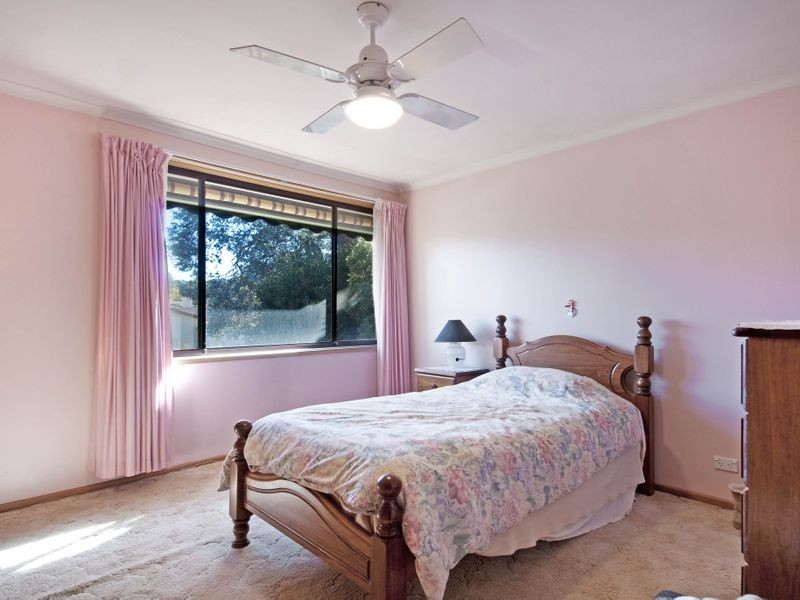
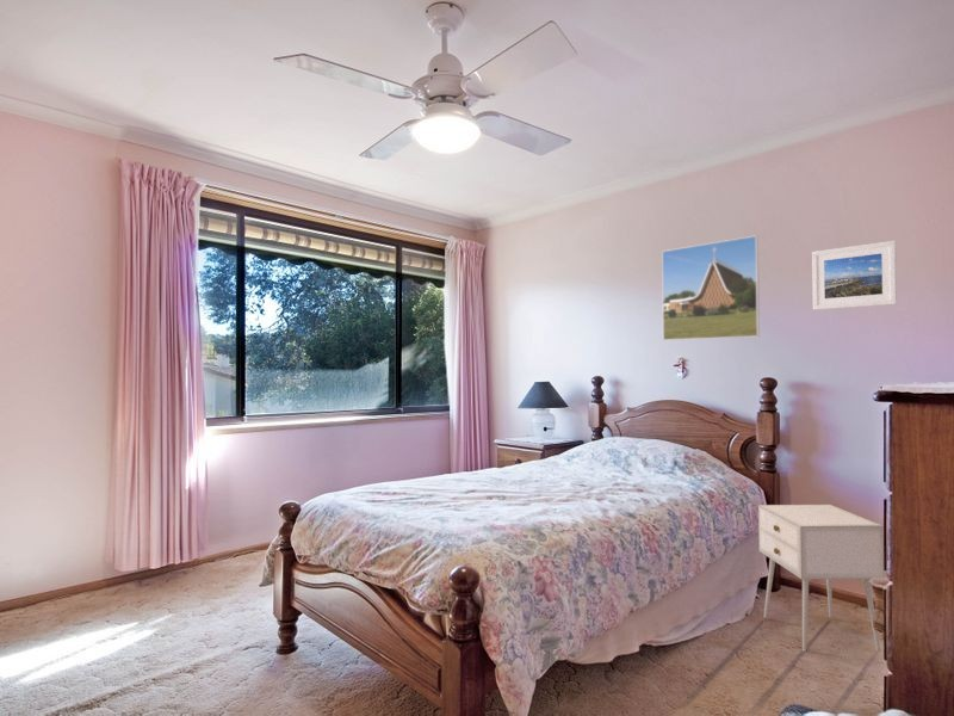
+ nightstand [757,504,885,653]
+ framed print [811,240,898,311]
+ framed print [661,235,761,341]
